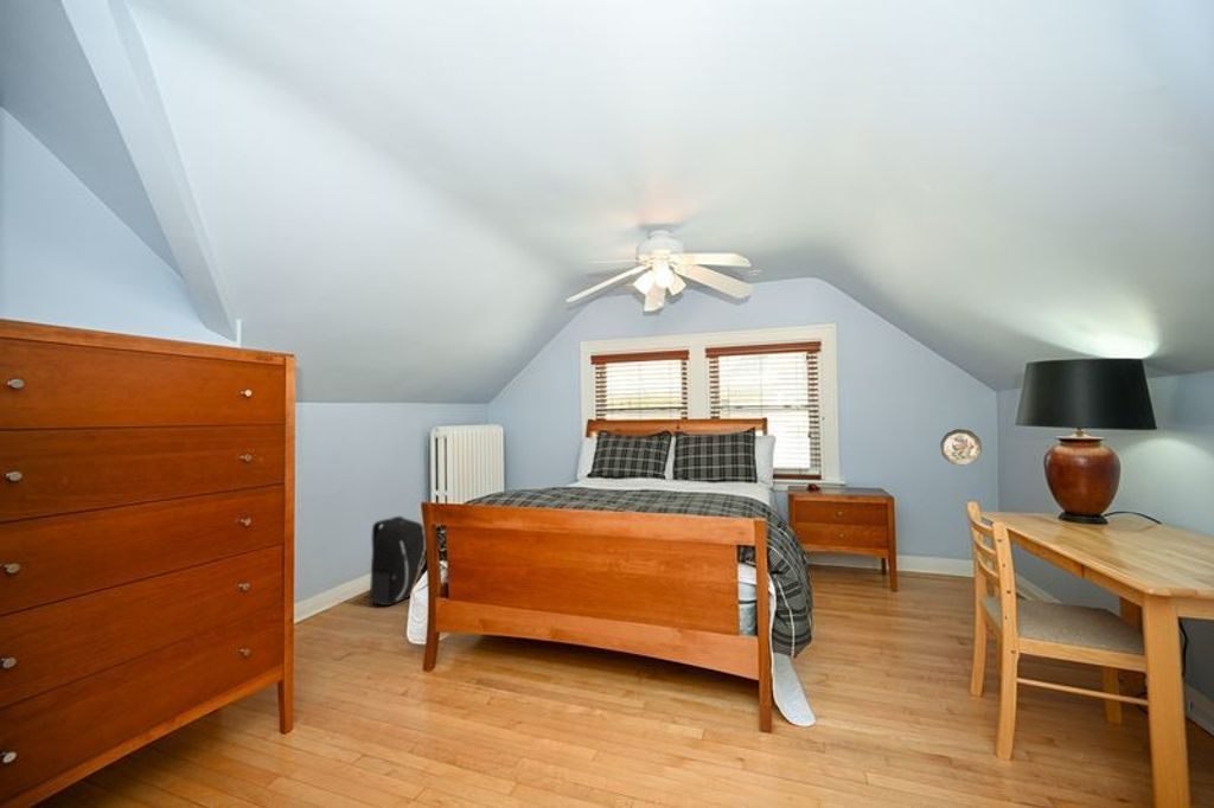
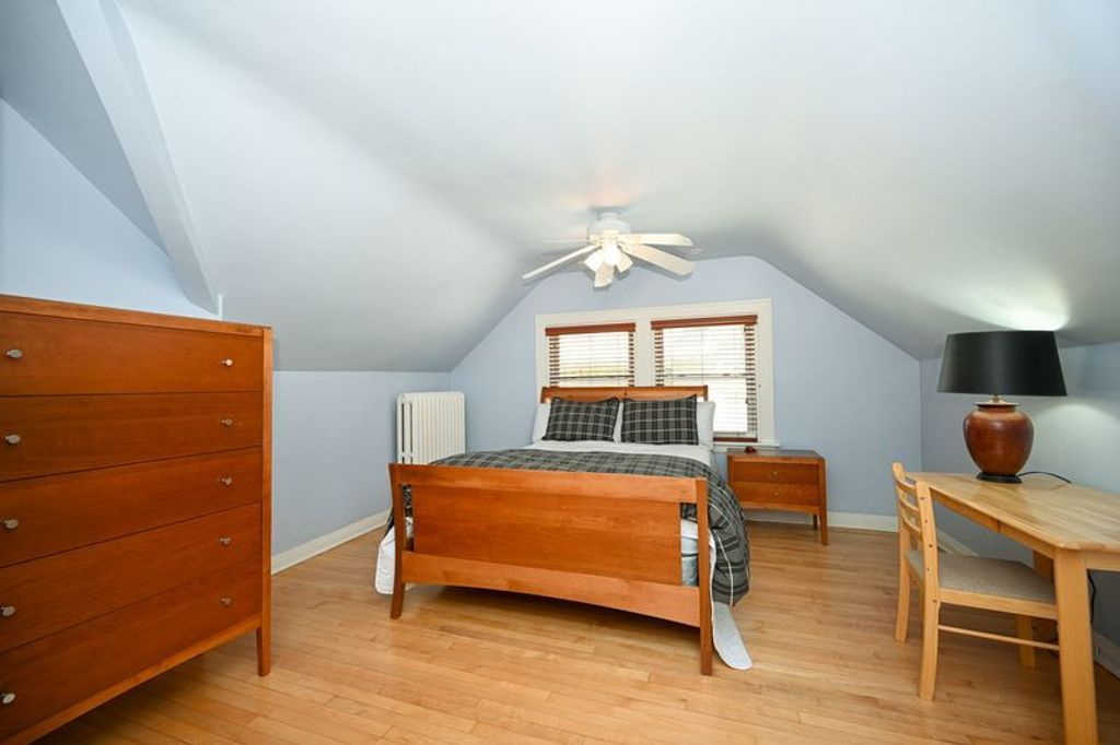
- decorative plate [939,428,983,467]
- backpack [362,515,426,607]
